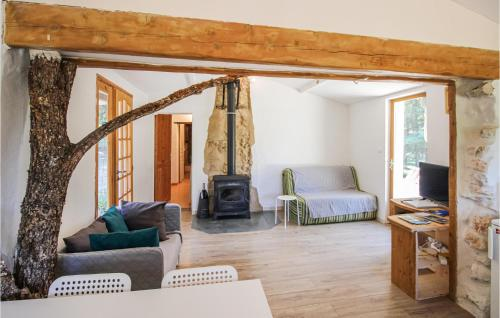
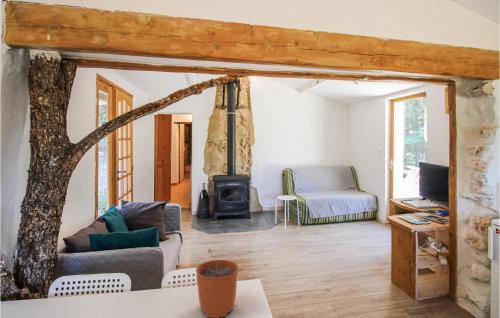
+ plant pot [195,248,239,318]
